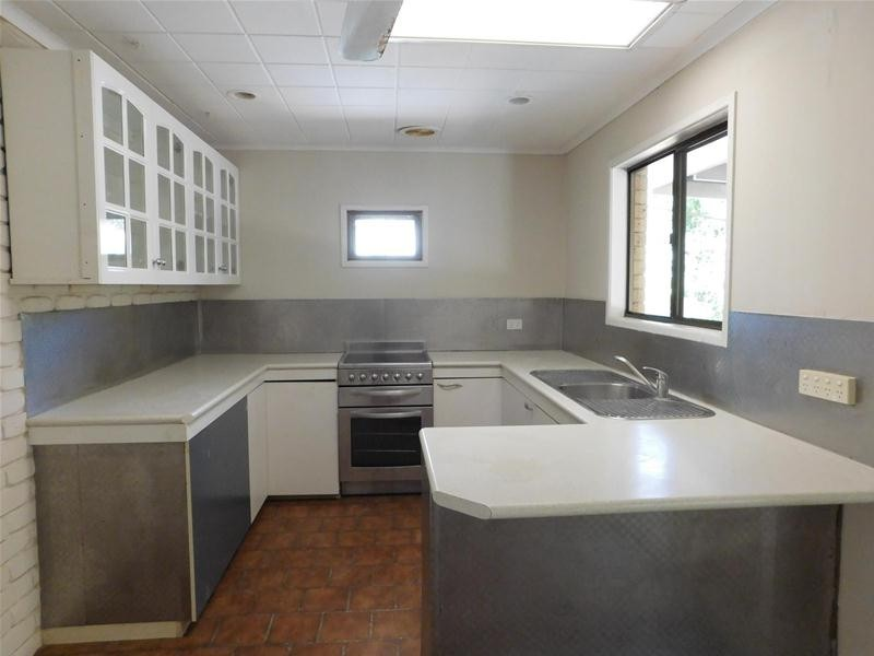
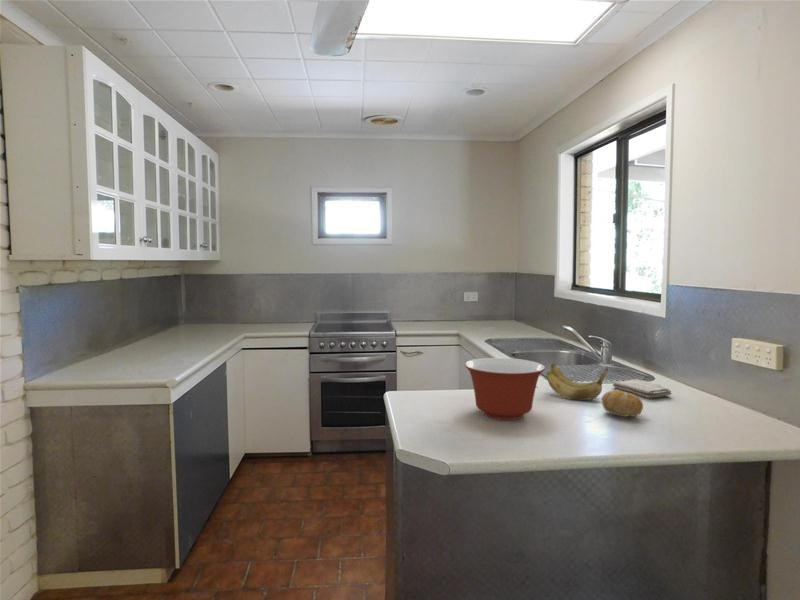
+ mixing bowl [464,357,546,421]
+ banana [546,363,609,401]
+ washcloth [612,379,673,399]
+ fruit [601,389,644,418]
